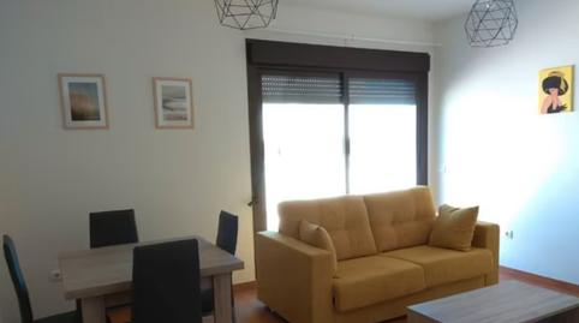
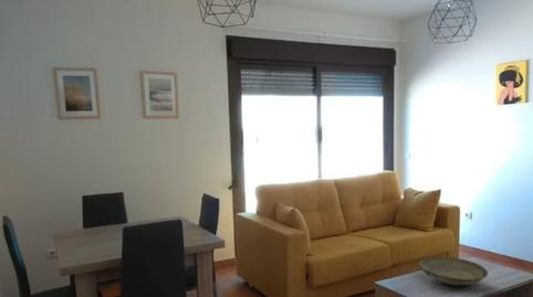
+ decorative bowl [417,255,489,287]
